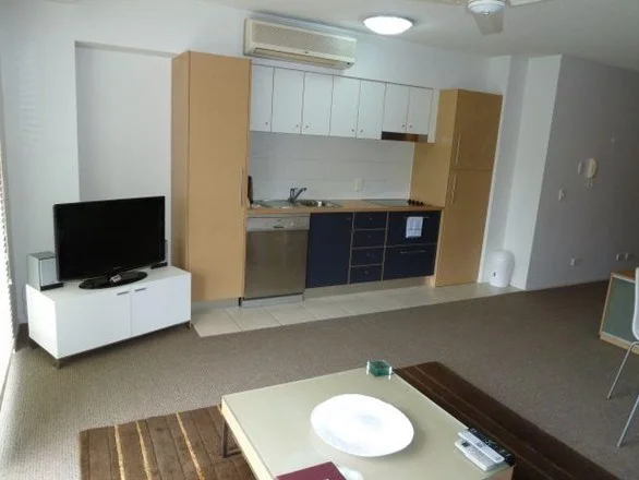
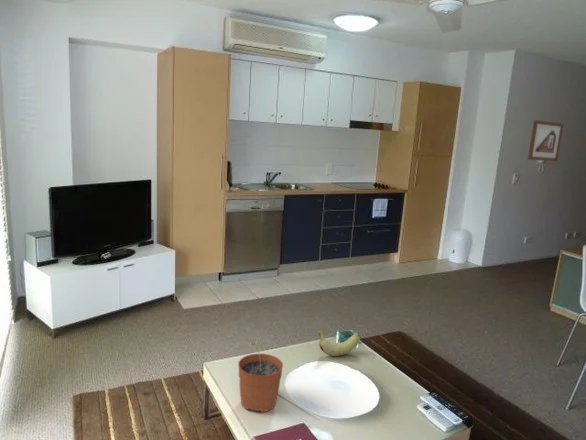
+ plant pot [237,340,284,413]
+ banana [317,329,361,357]
+ picture frame [527,119,565,162]
